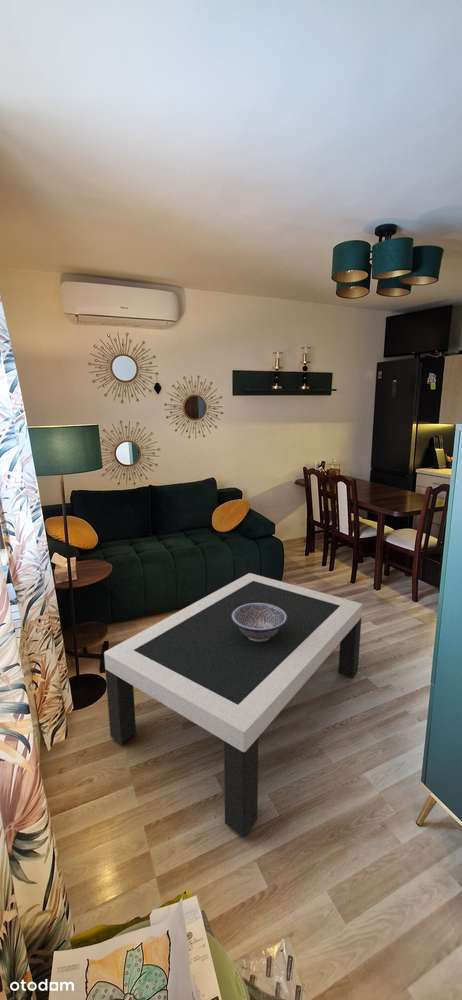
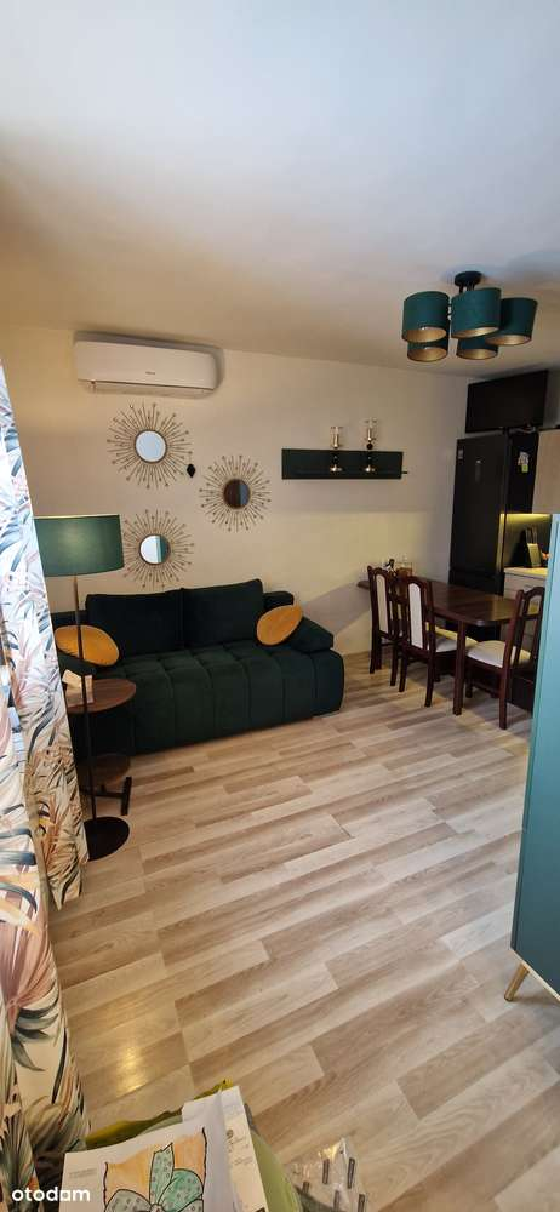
- coffee table [103,572,363,838]
- decorative bowl [231,603,288,642]
